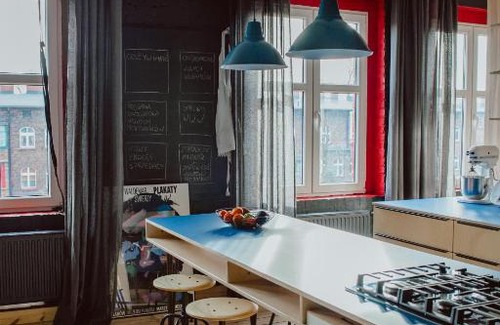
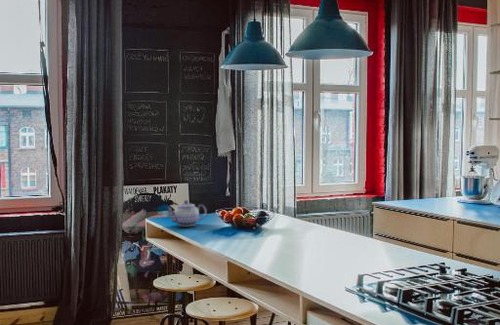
+ teapot [165,199,208,227]
